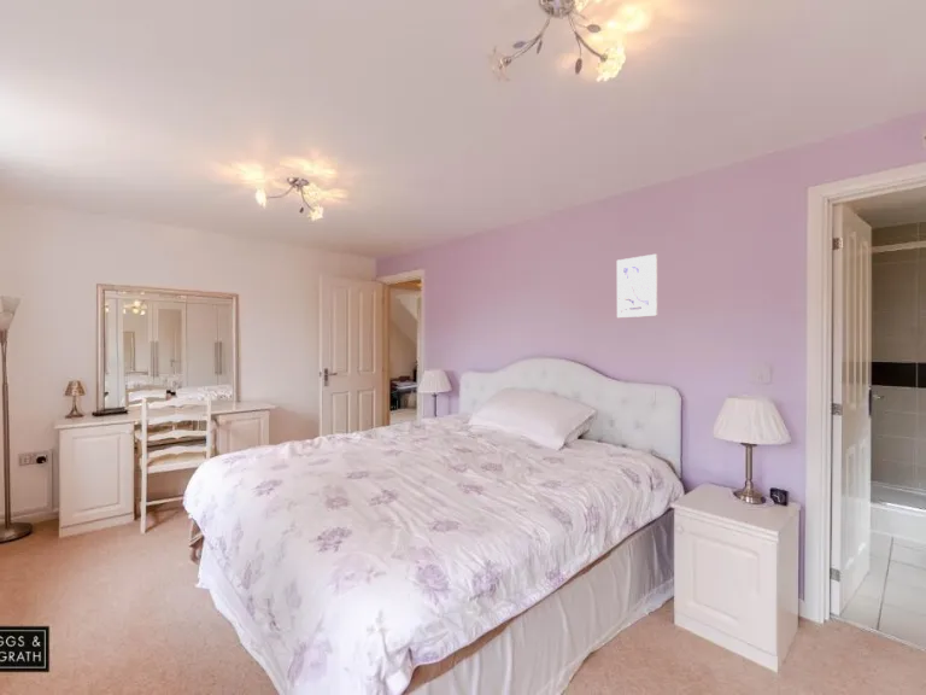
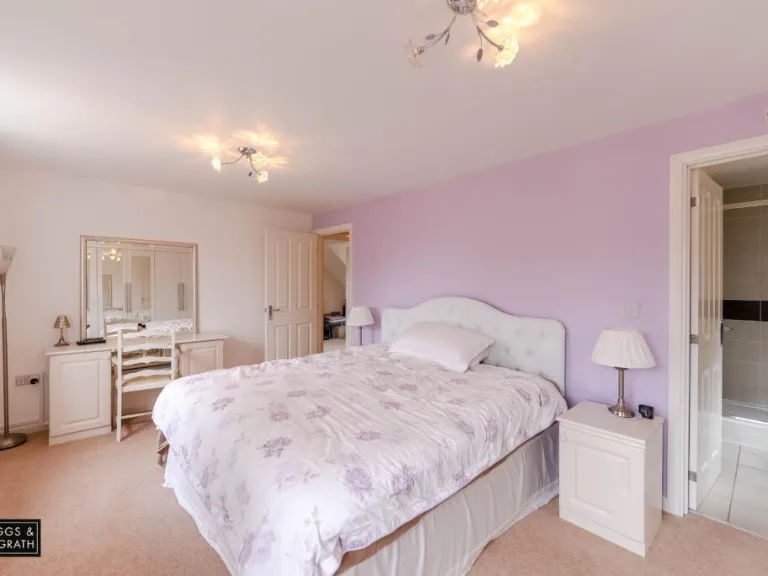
- wall art [616,253,658,319]
